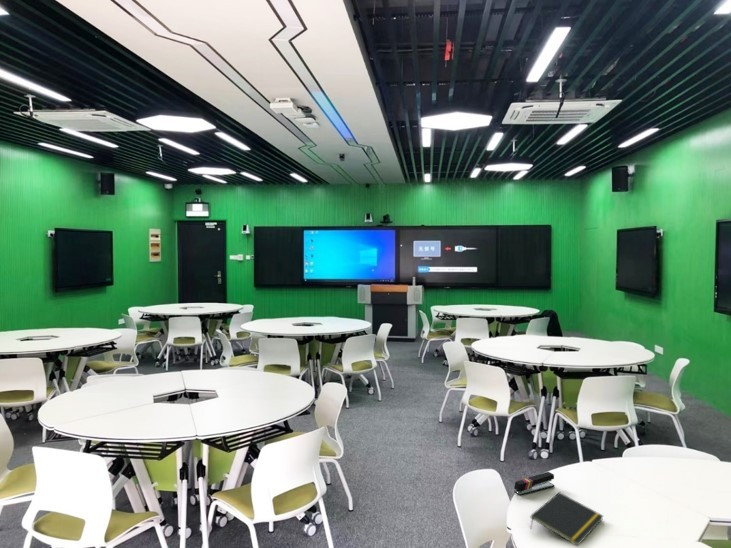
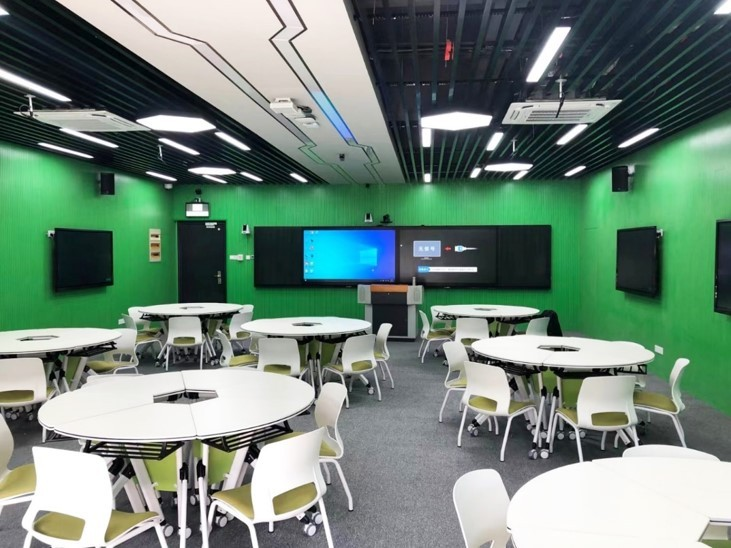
- notepad [529,491,604,547]
- stapler [513,471,556,497]
